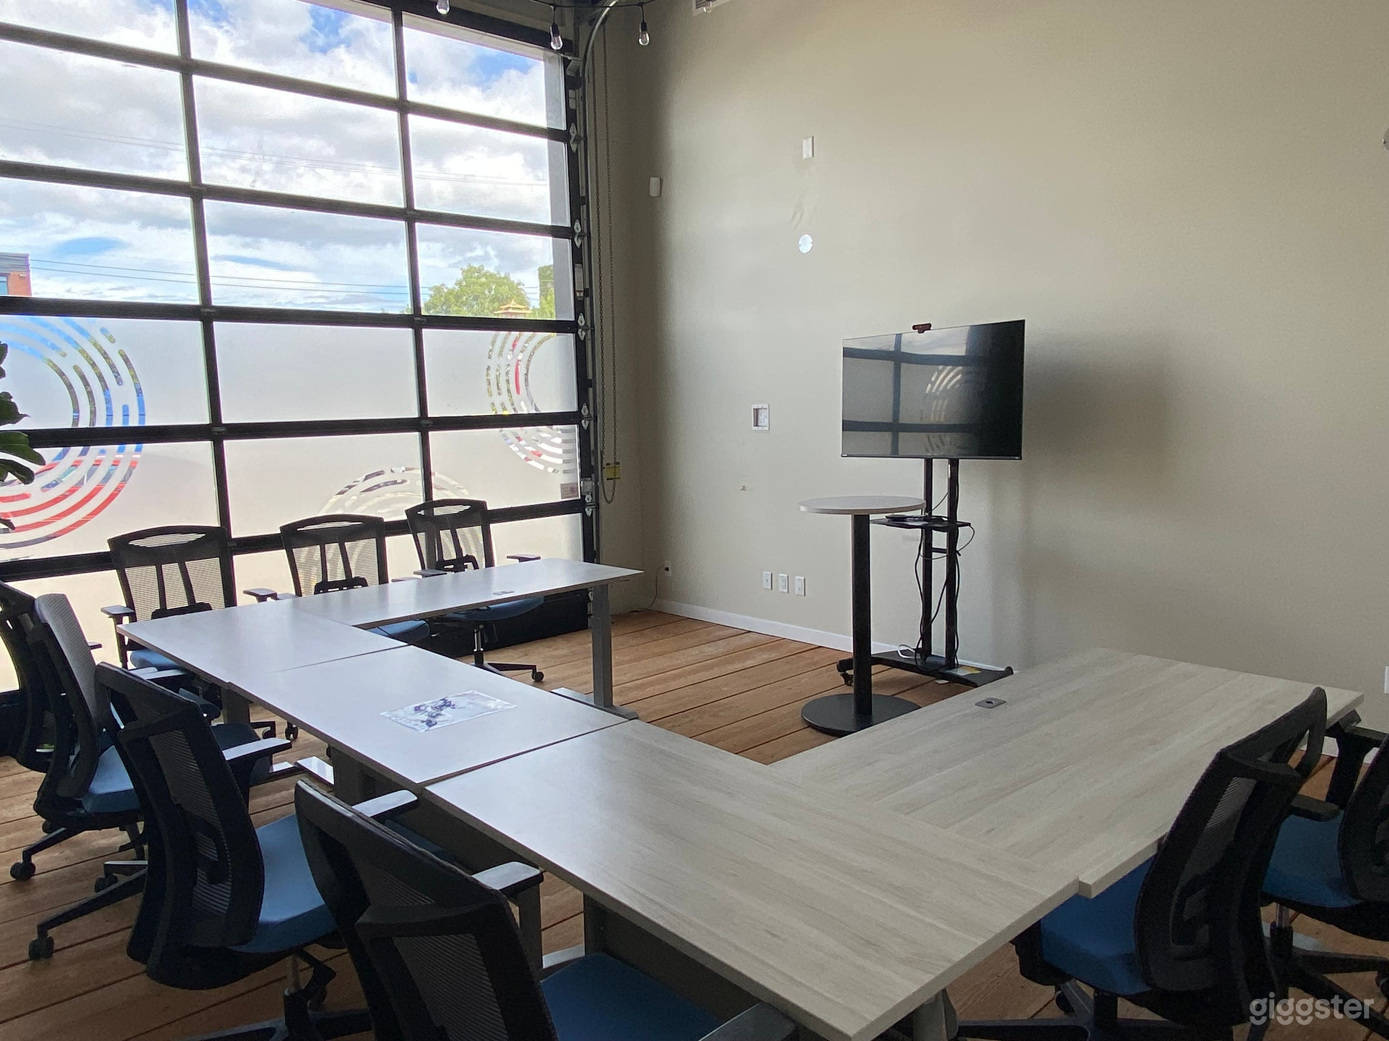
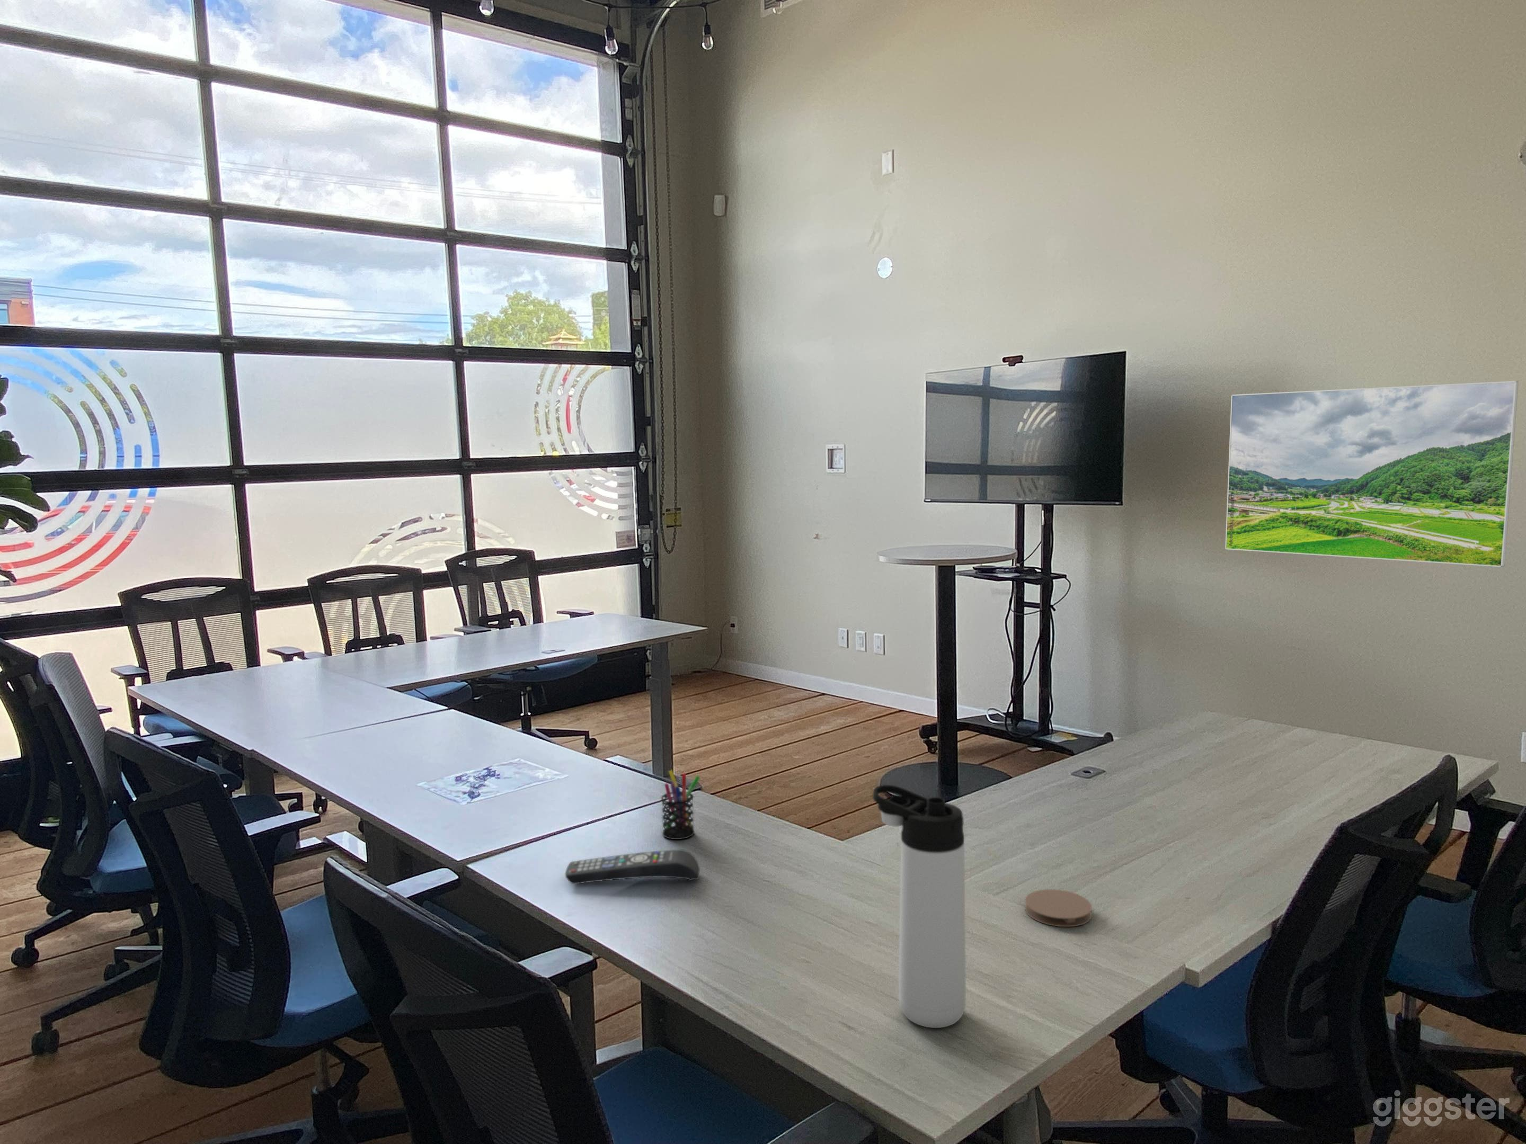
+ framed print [1224,380,1519,567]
+ coaster [1024,889,1092,928]
+ remote control [565,850,701,884]
+ thermos bottle [872,785,966,1029]
+ pen holder [661,769,701,840]
